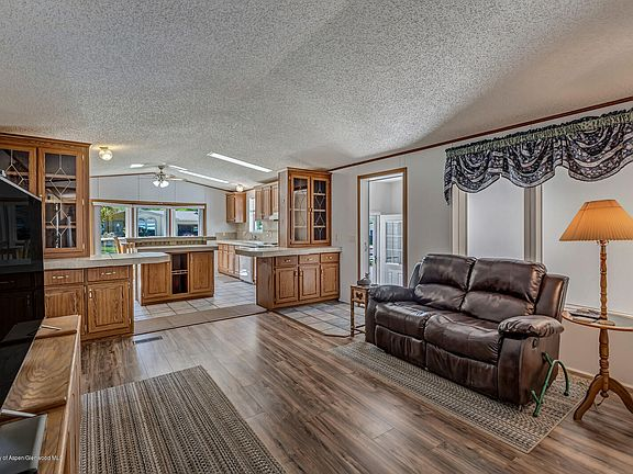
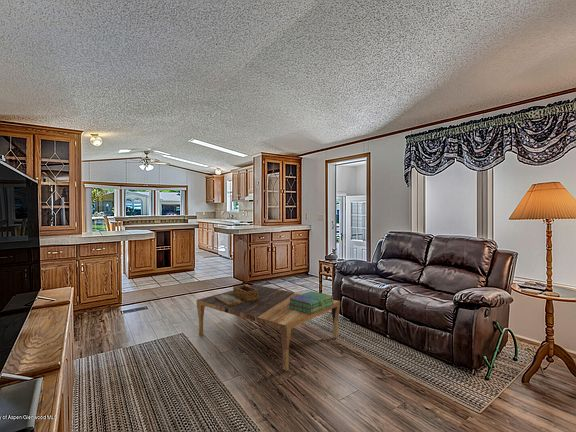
+ coffee table [195,284,341,372]
+ decorative box [214,284,259,306]
+ stack of books [289,290,334,314]
